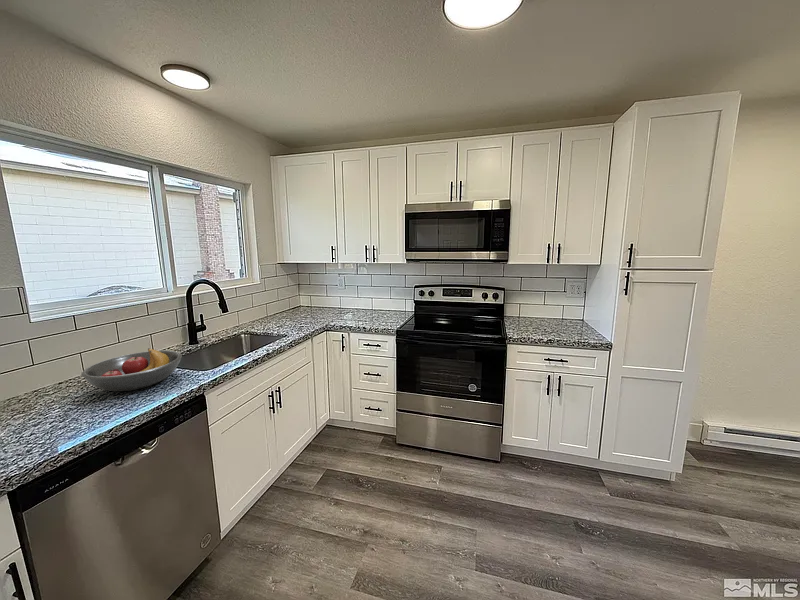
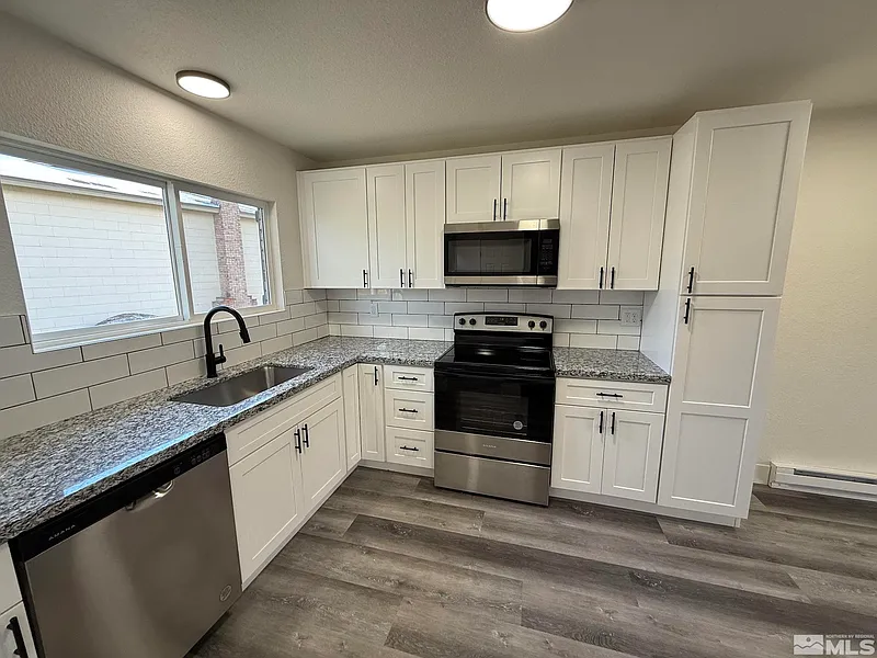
- fruit bowl [80,347,183,392]
